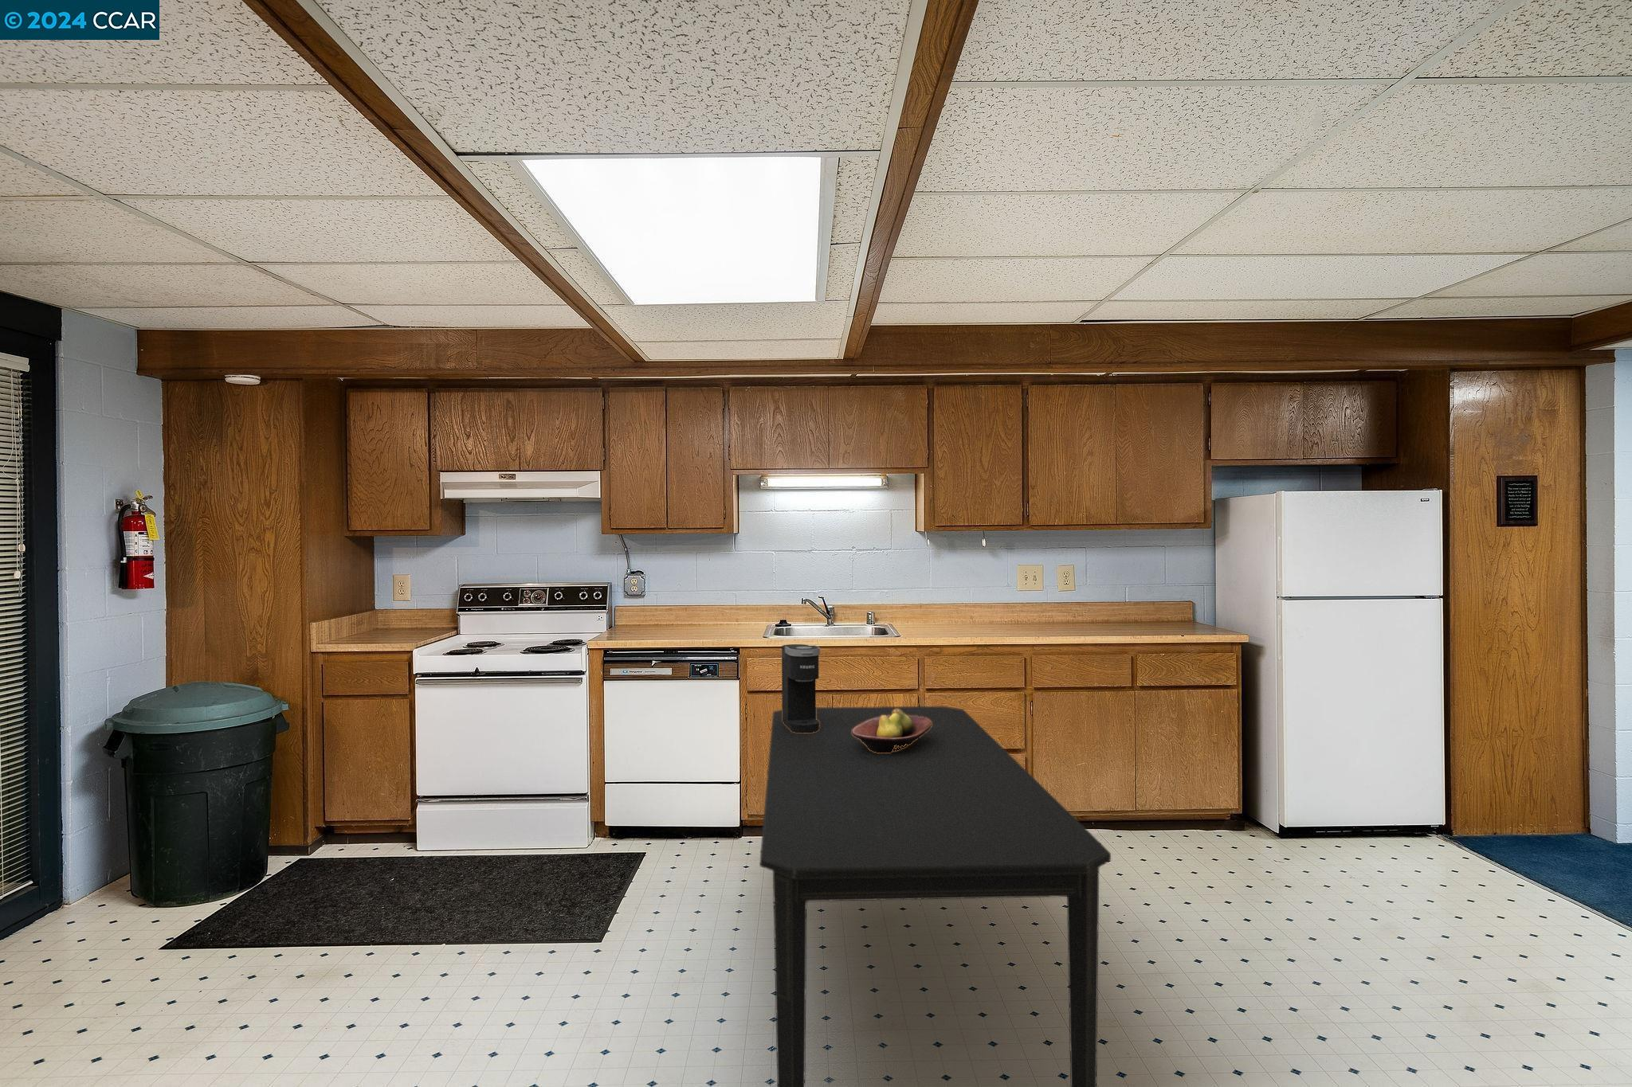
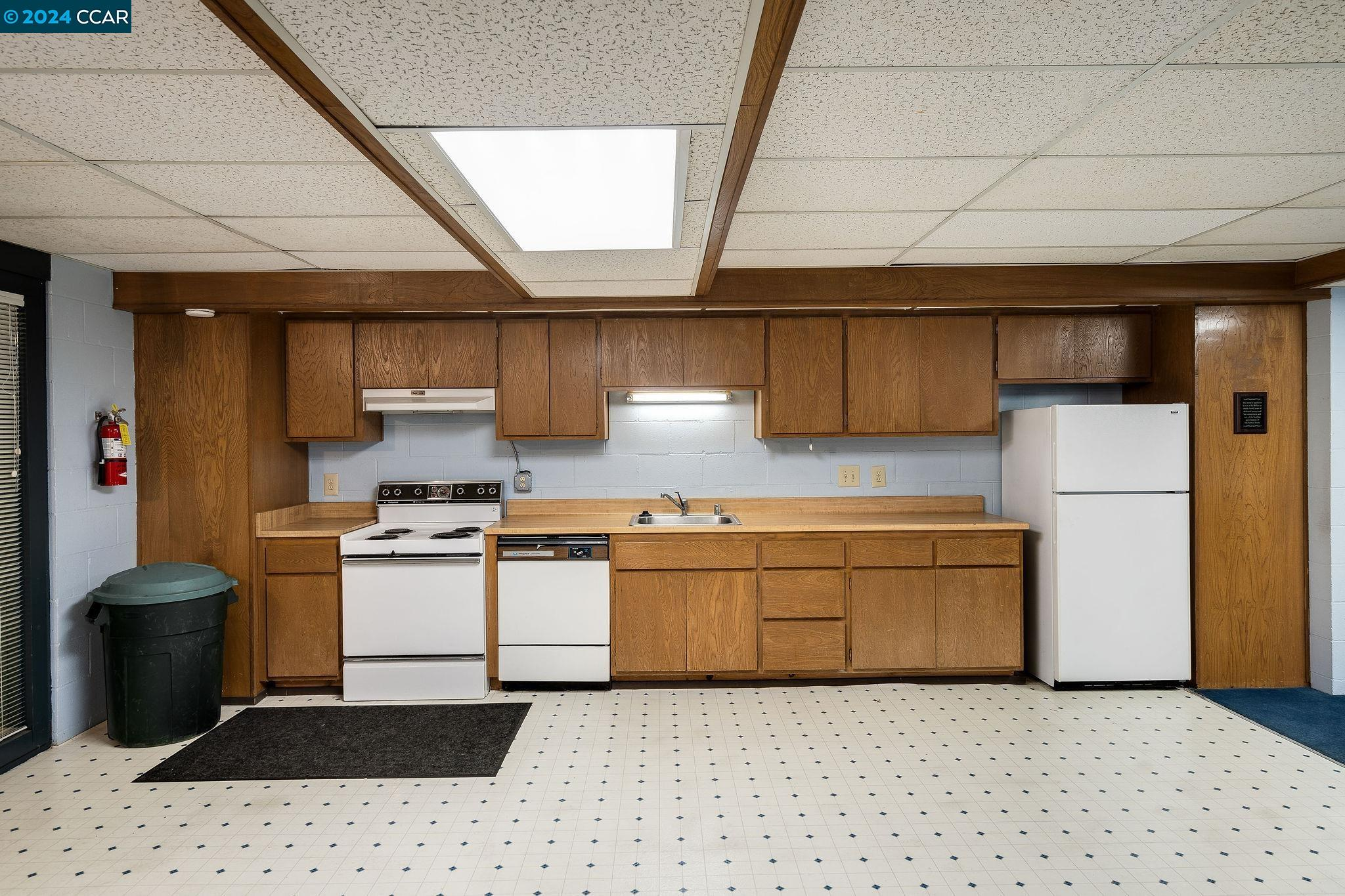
- fruit bowl [852,708,932,752]
- coffee maker [781,643,820,733]
- dining table [760,706,1111,1087]
